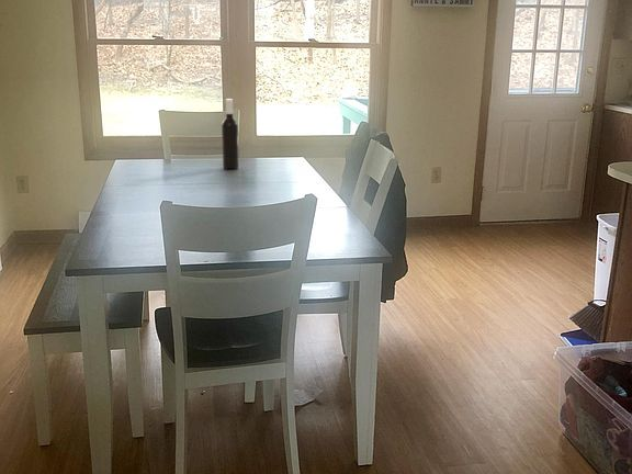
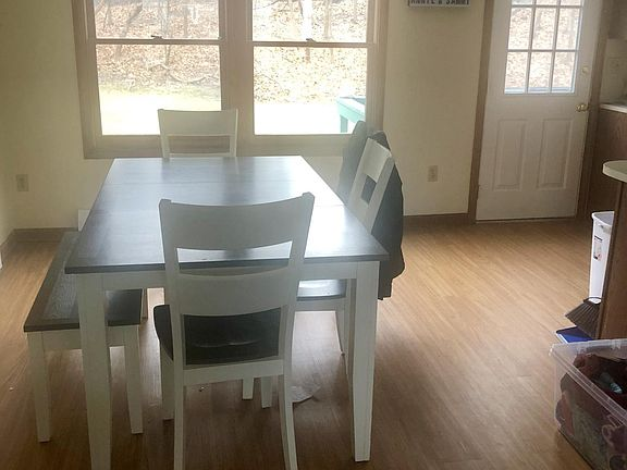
- wine bottle [221,98,240,170]
